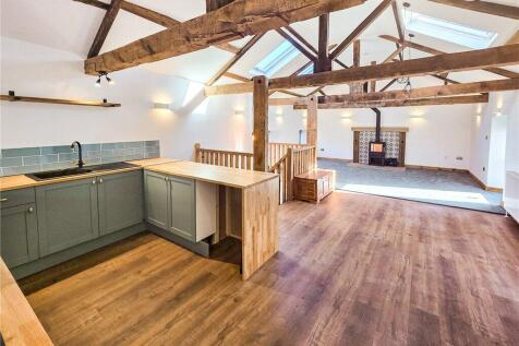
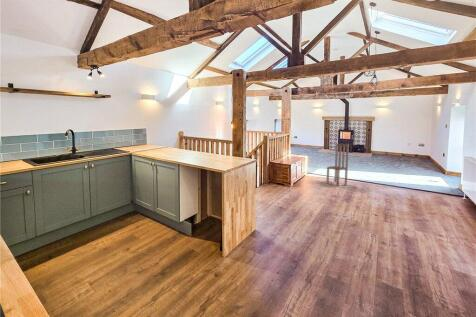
+ chair [325,143,350,187]
